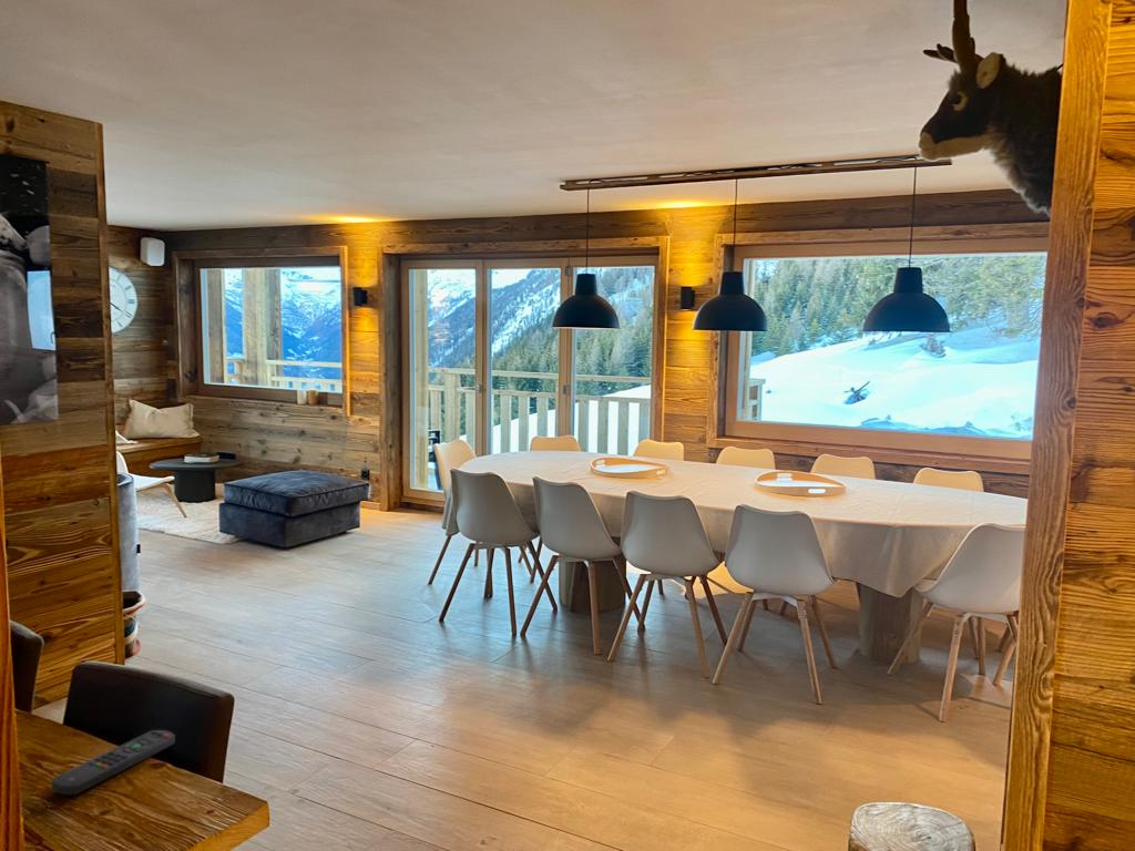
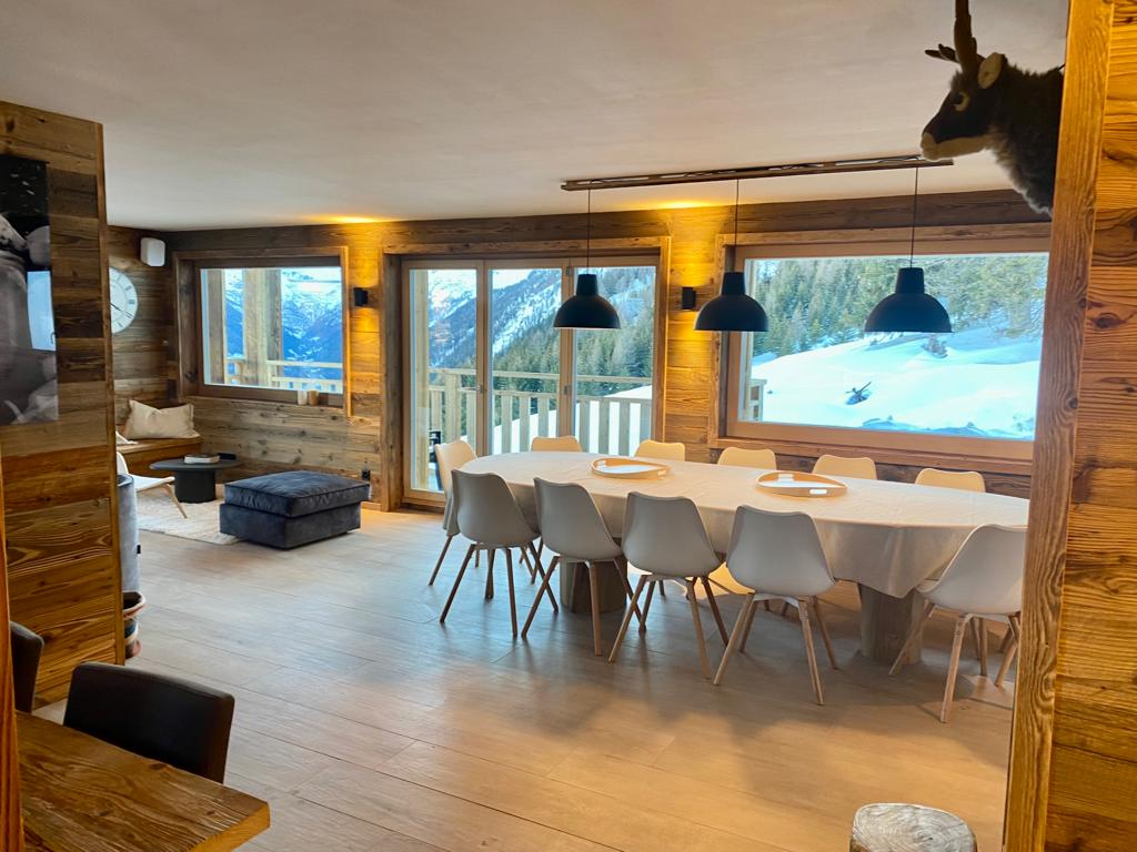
- remote control [50,729,176,796]
